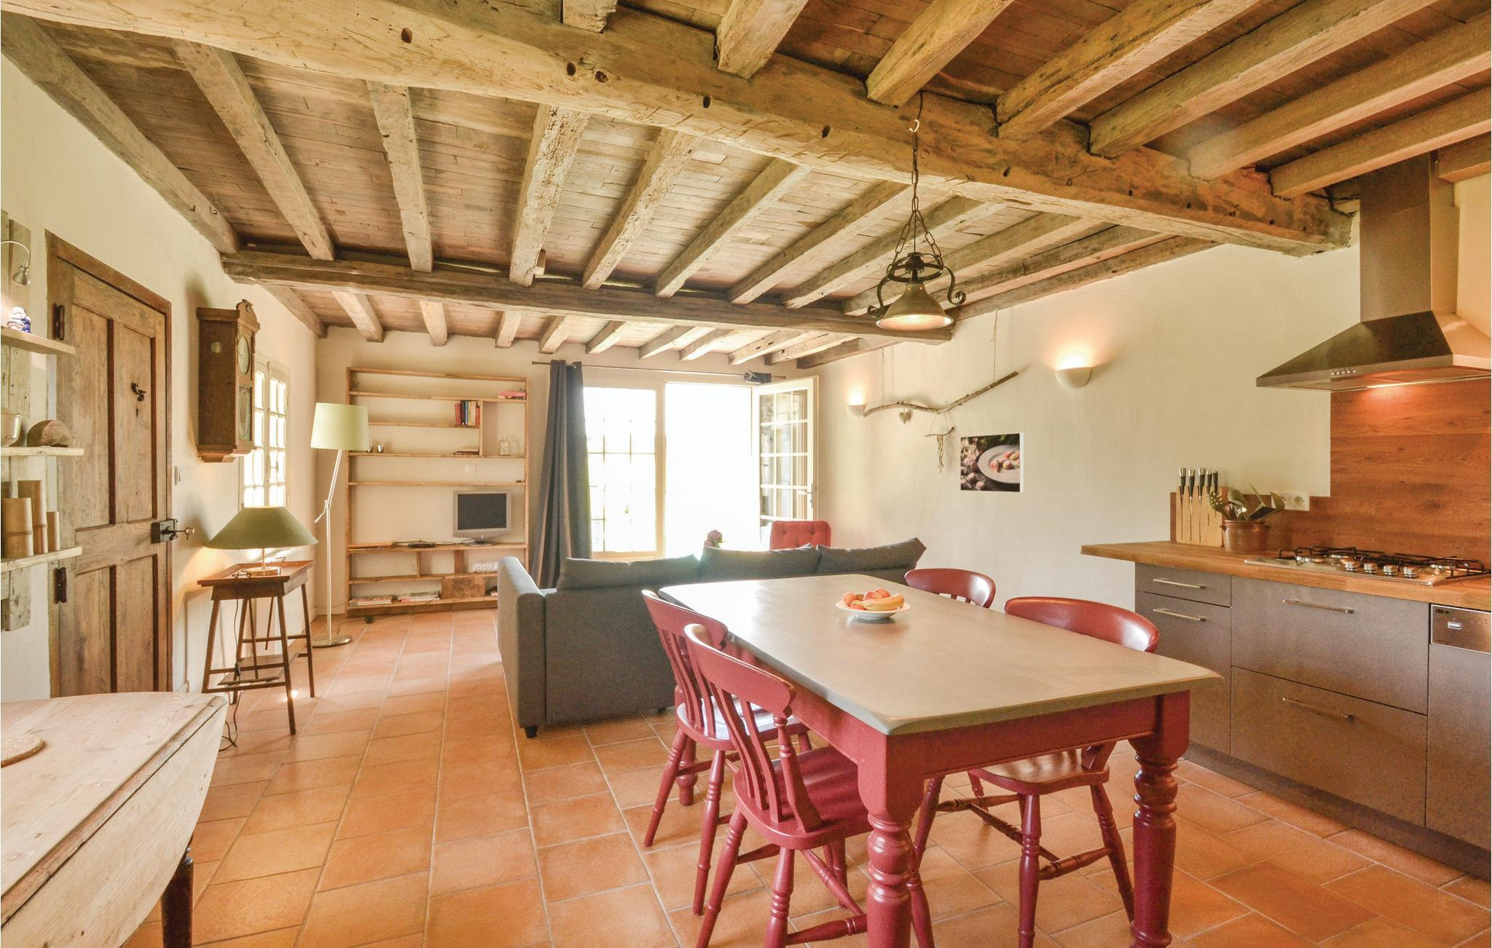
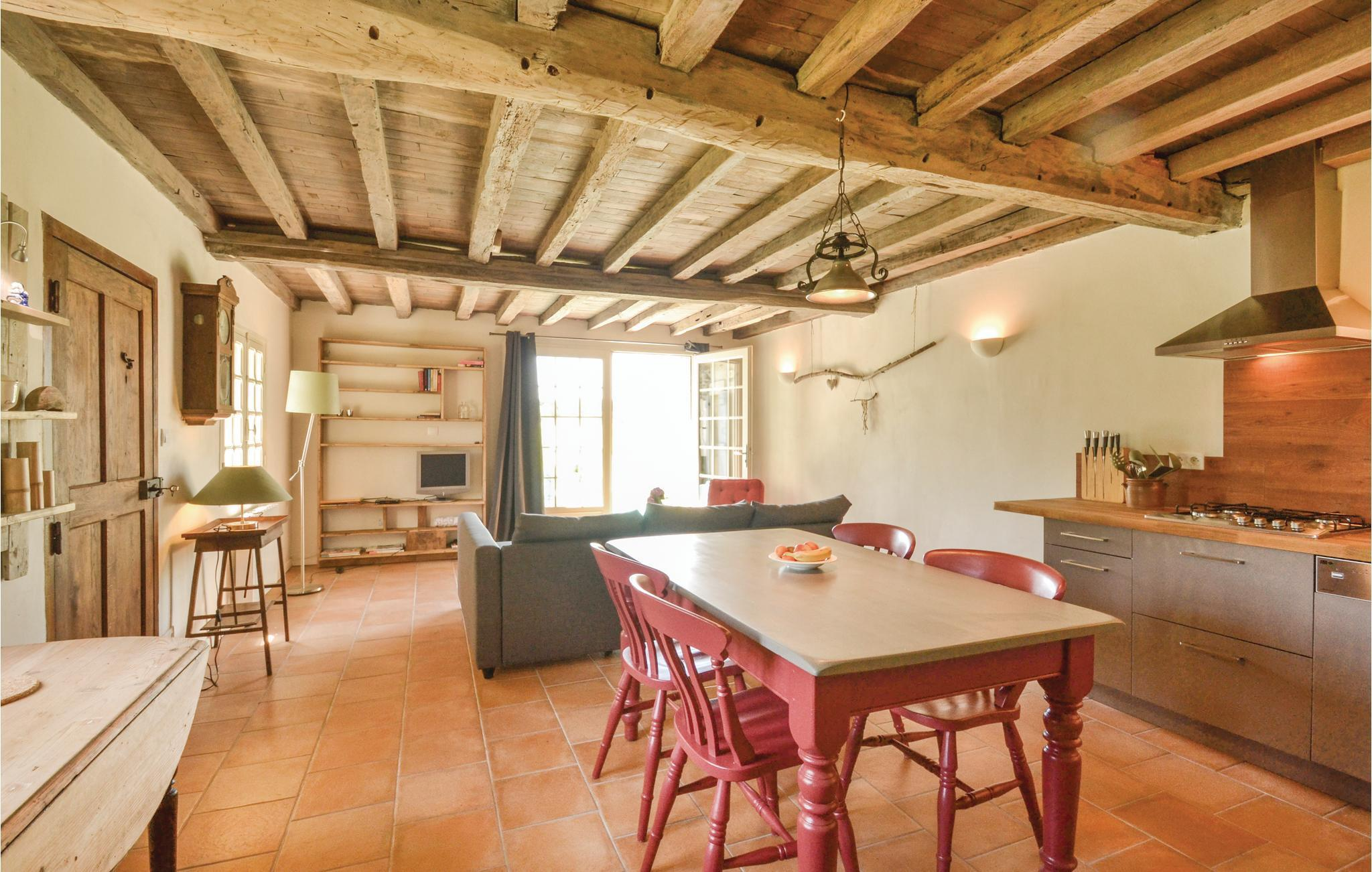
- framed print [959,432,1024,494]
